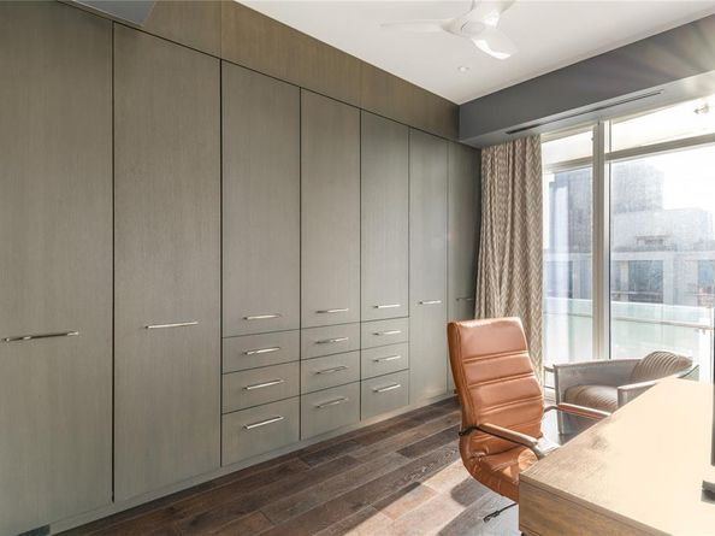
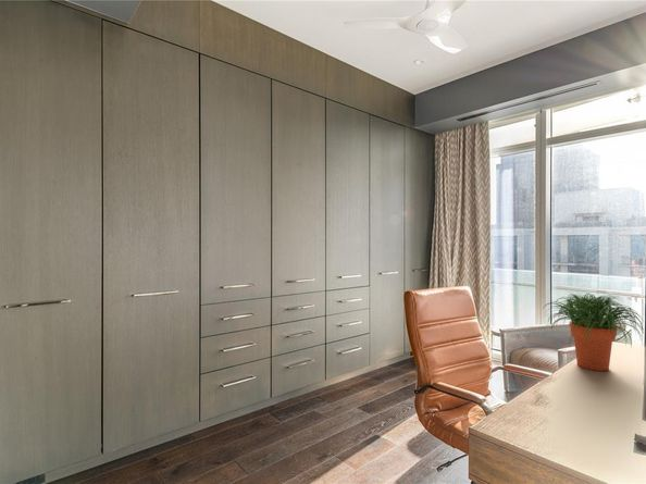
+ potted plant [542,293,645,372]
